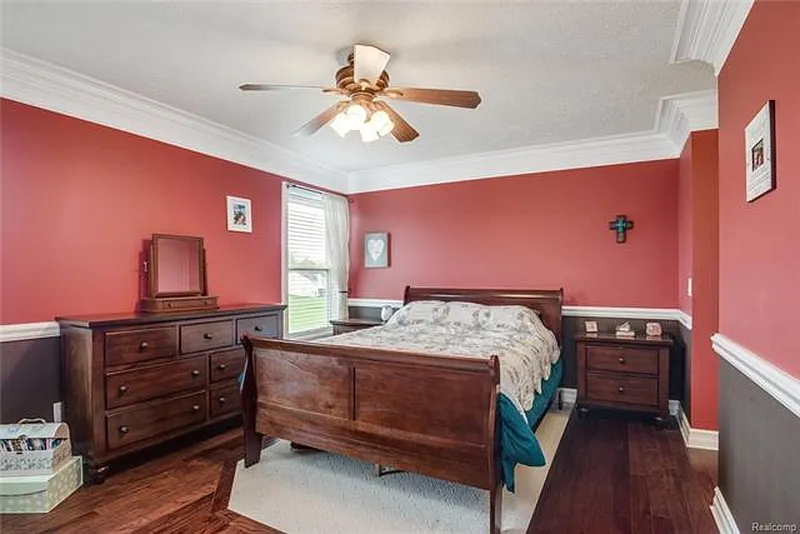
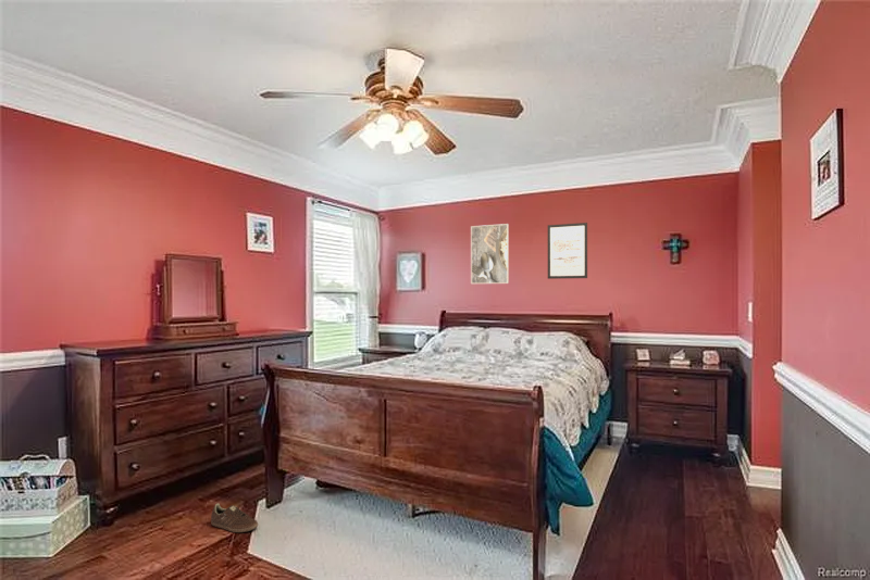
+ sneaker [210,503,259,533]
+ wall art [547,222,588,280]
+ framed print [470,223,510,285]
